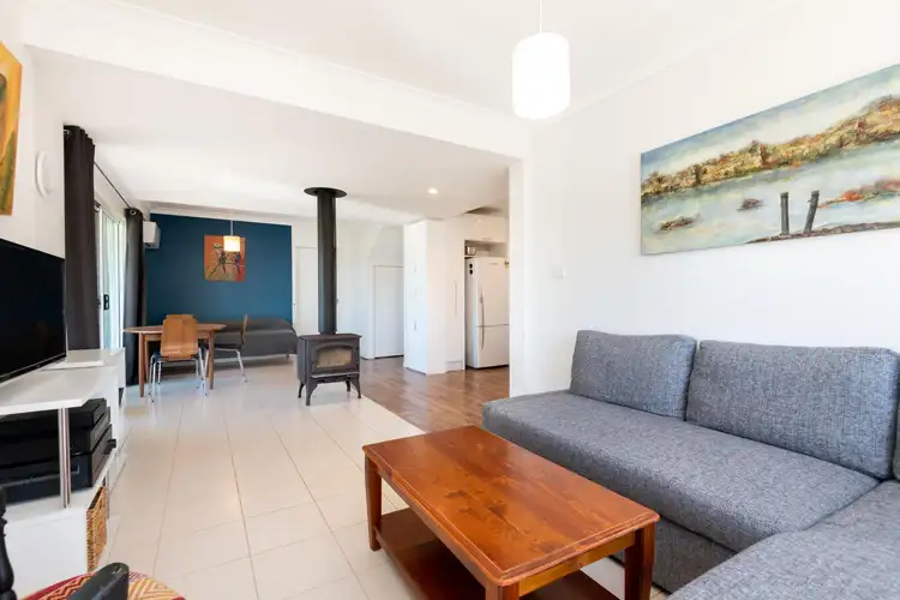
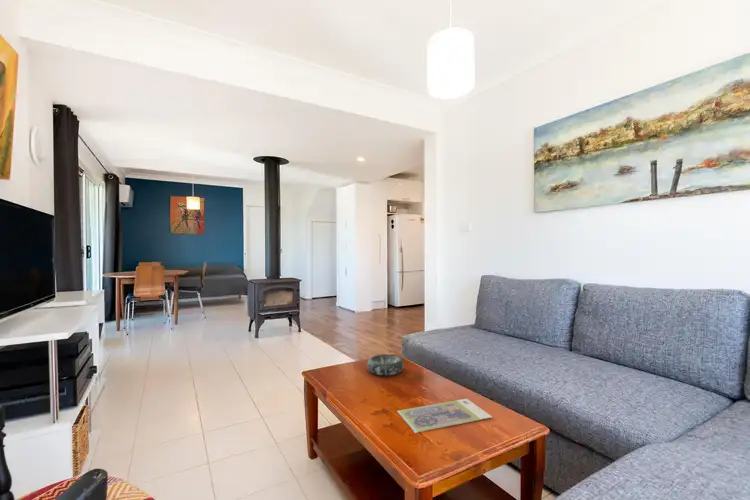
+ decorative bowl [366,353,405,377]
+ cash [396,398,493,434]
